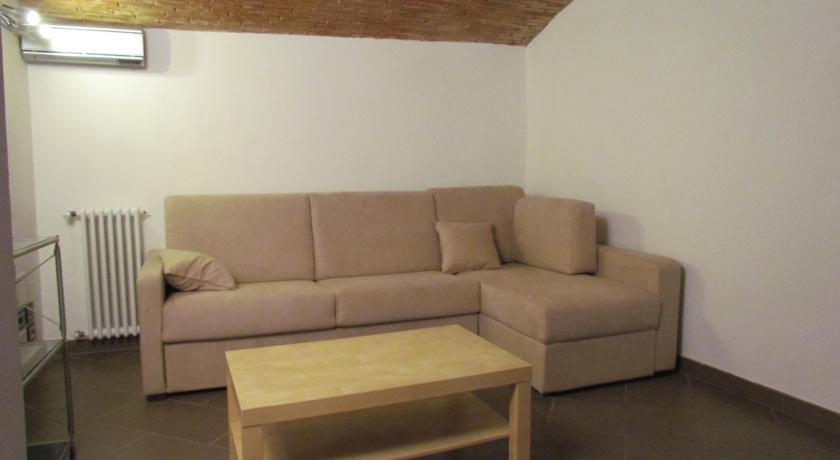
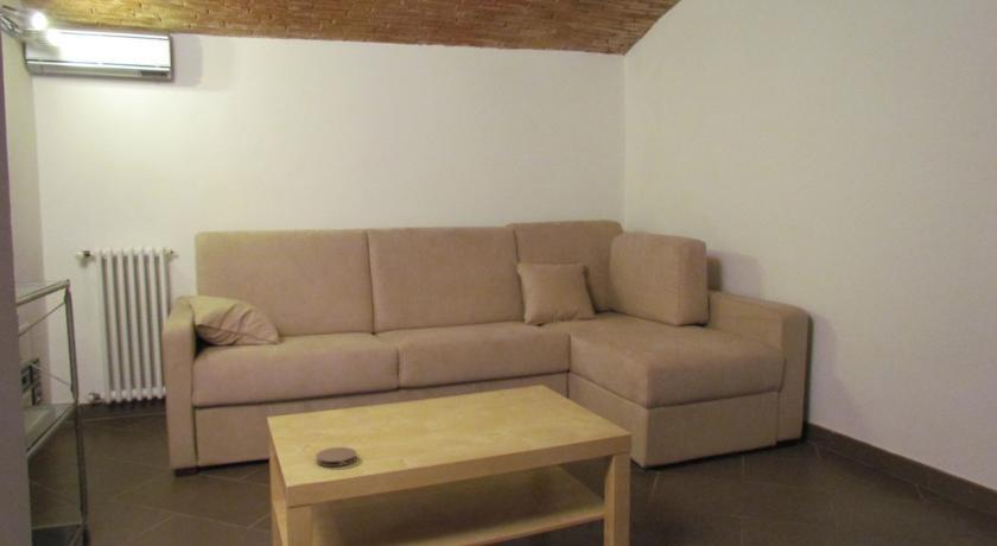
+ coaster [315,446,357,468]
